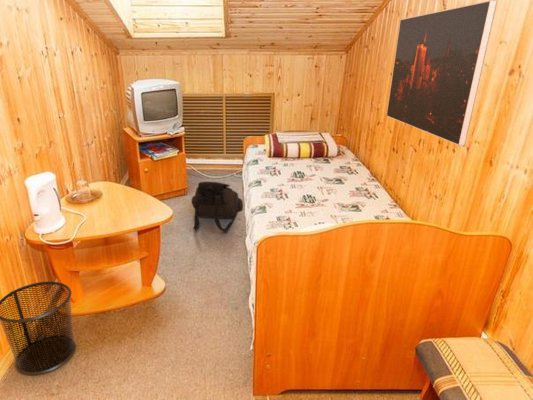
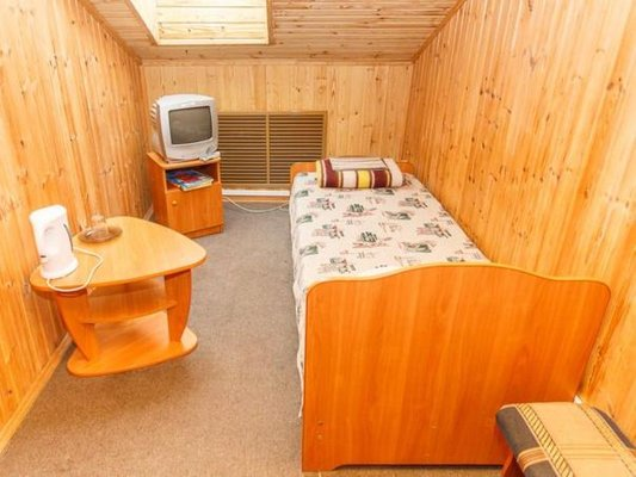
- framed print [385,0,498,147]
- waste bin [0,280,77,376]
- backpack [190,181,244,232]
